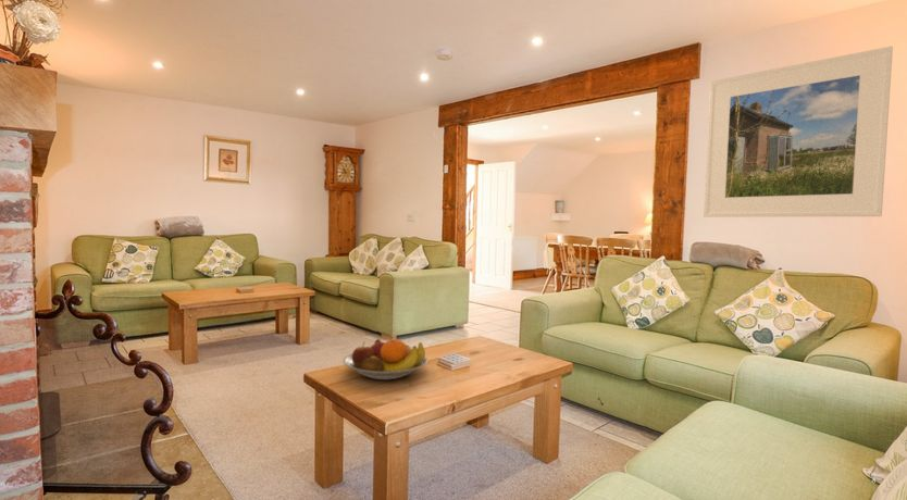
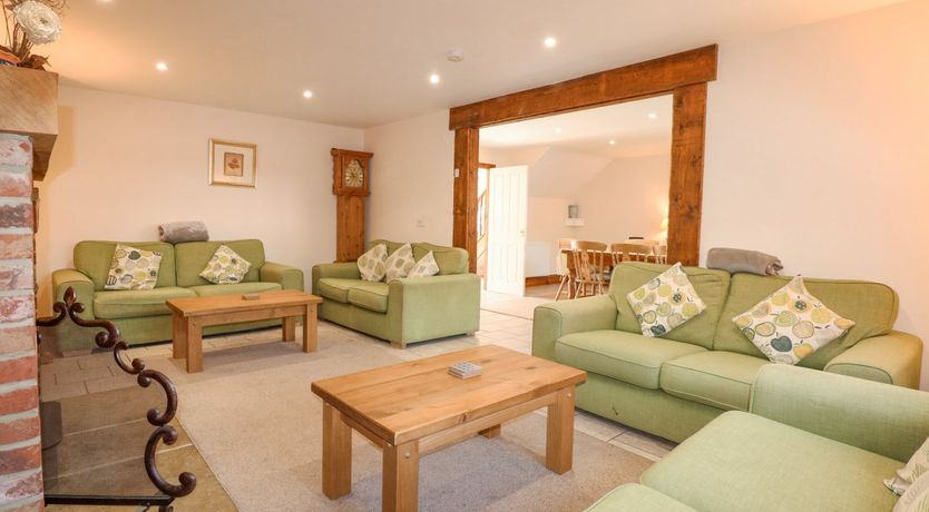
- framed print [703,46,894,217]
- fruit bowl [343,338,428,380]
